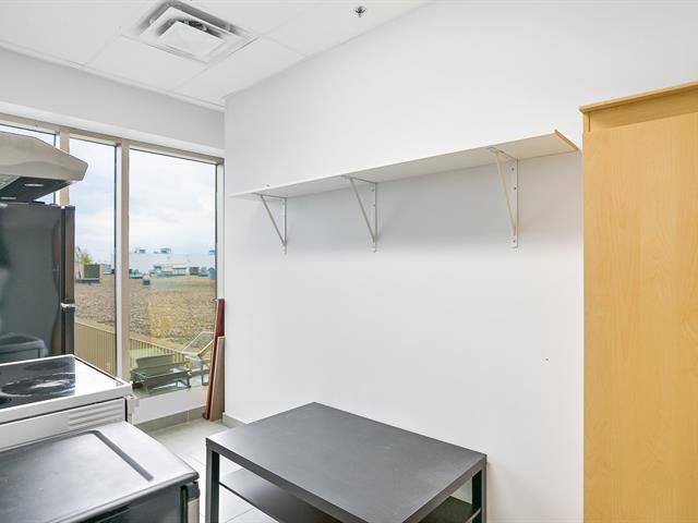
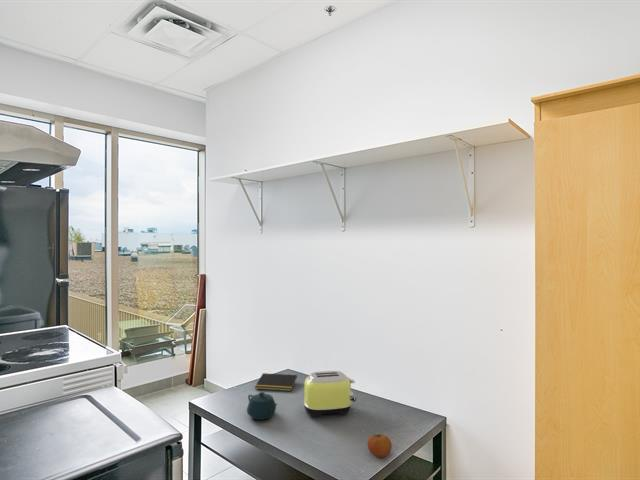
+ fruit [367,433,393,458]
+ notepad [254,372,298,392]
+ toaster [303,370,357,418]
+ teapot [246,391,279,421]
